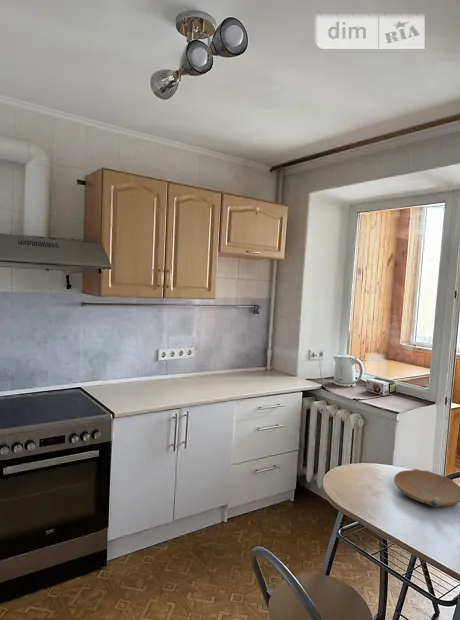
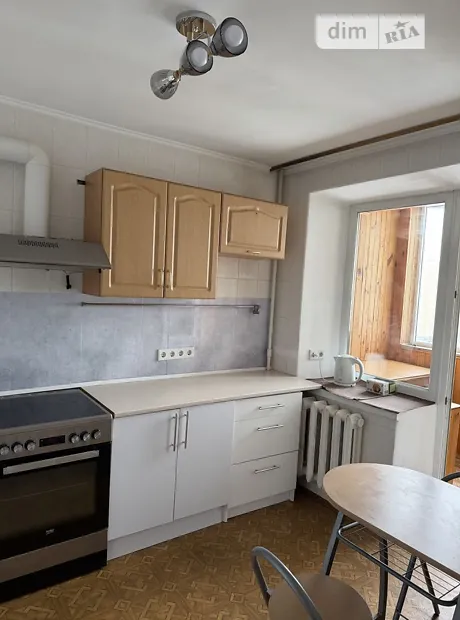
- bowl [393,468,460,508]
